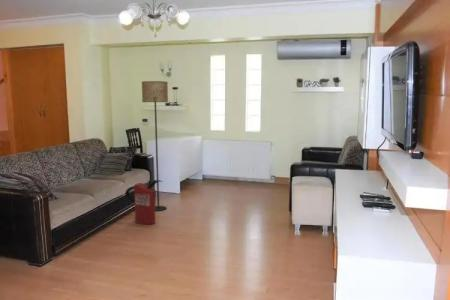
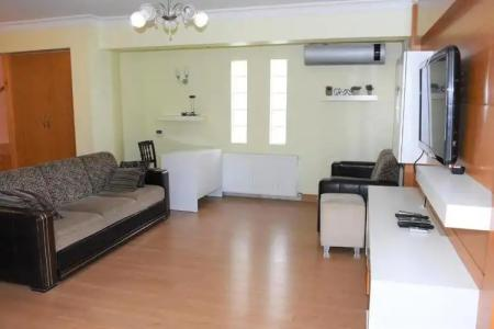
- floor lamp [141,80,169,212]
- fire extinguisher [124,179,164,225]
